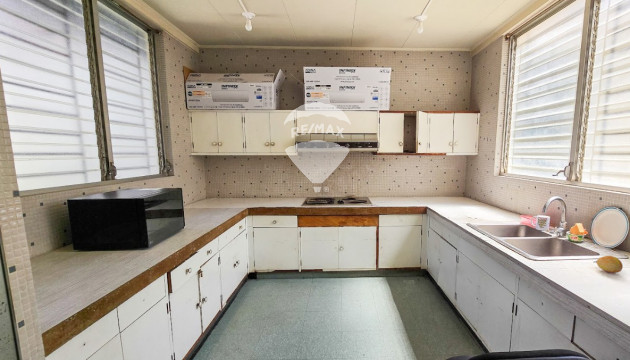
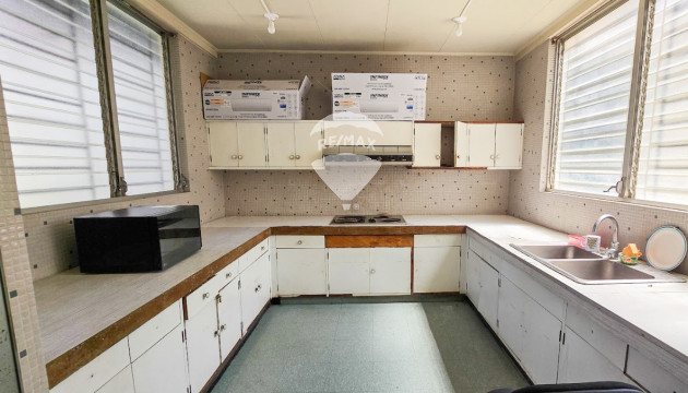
- fruit [596,255,624,274]
